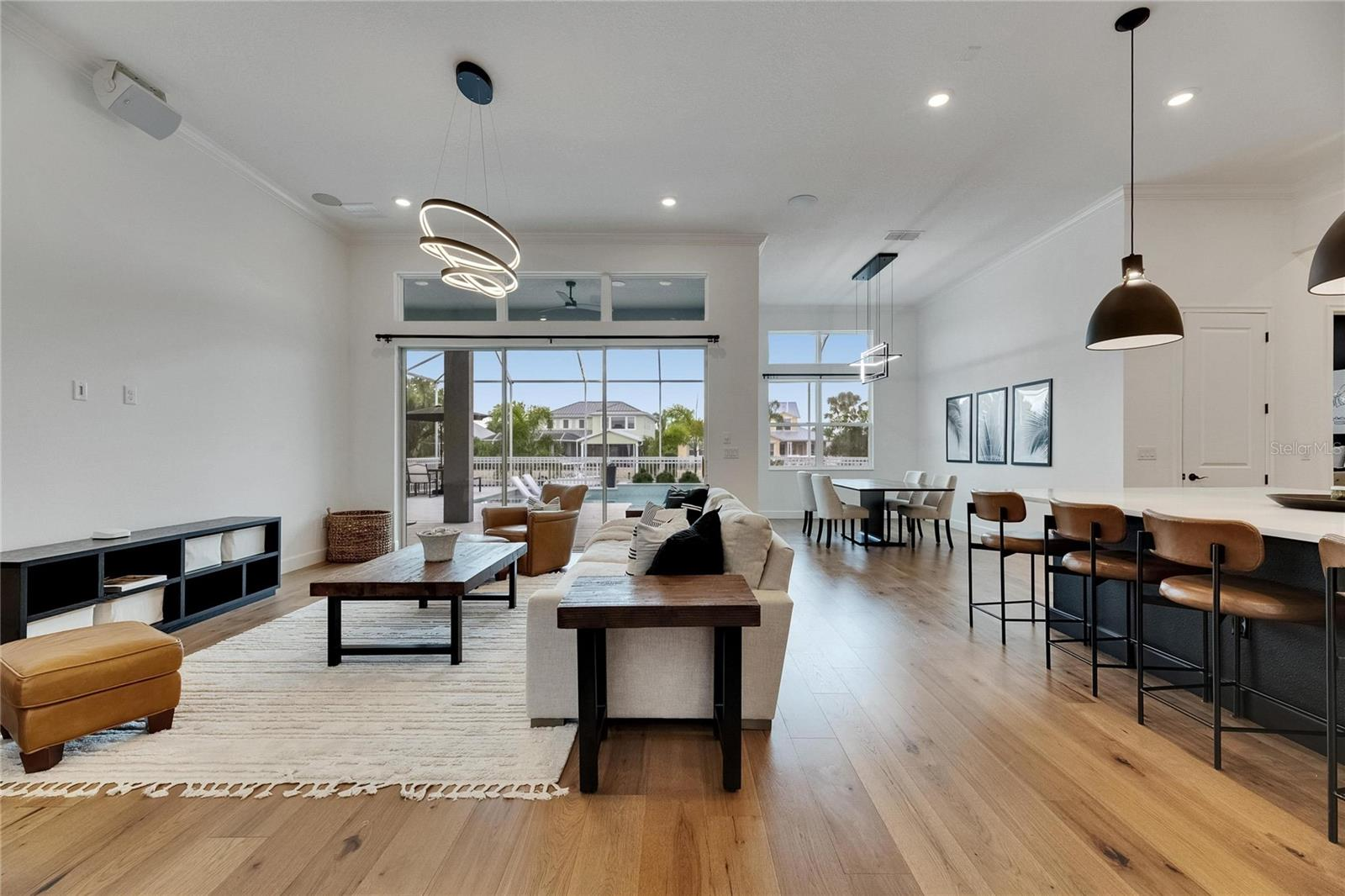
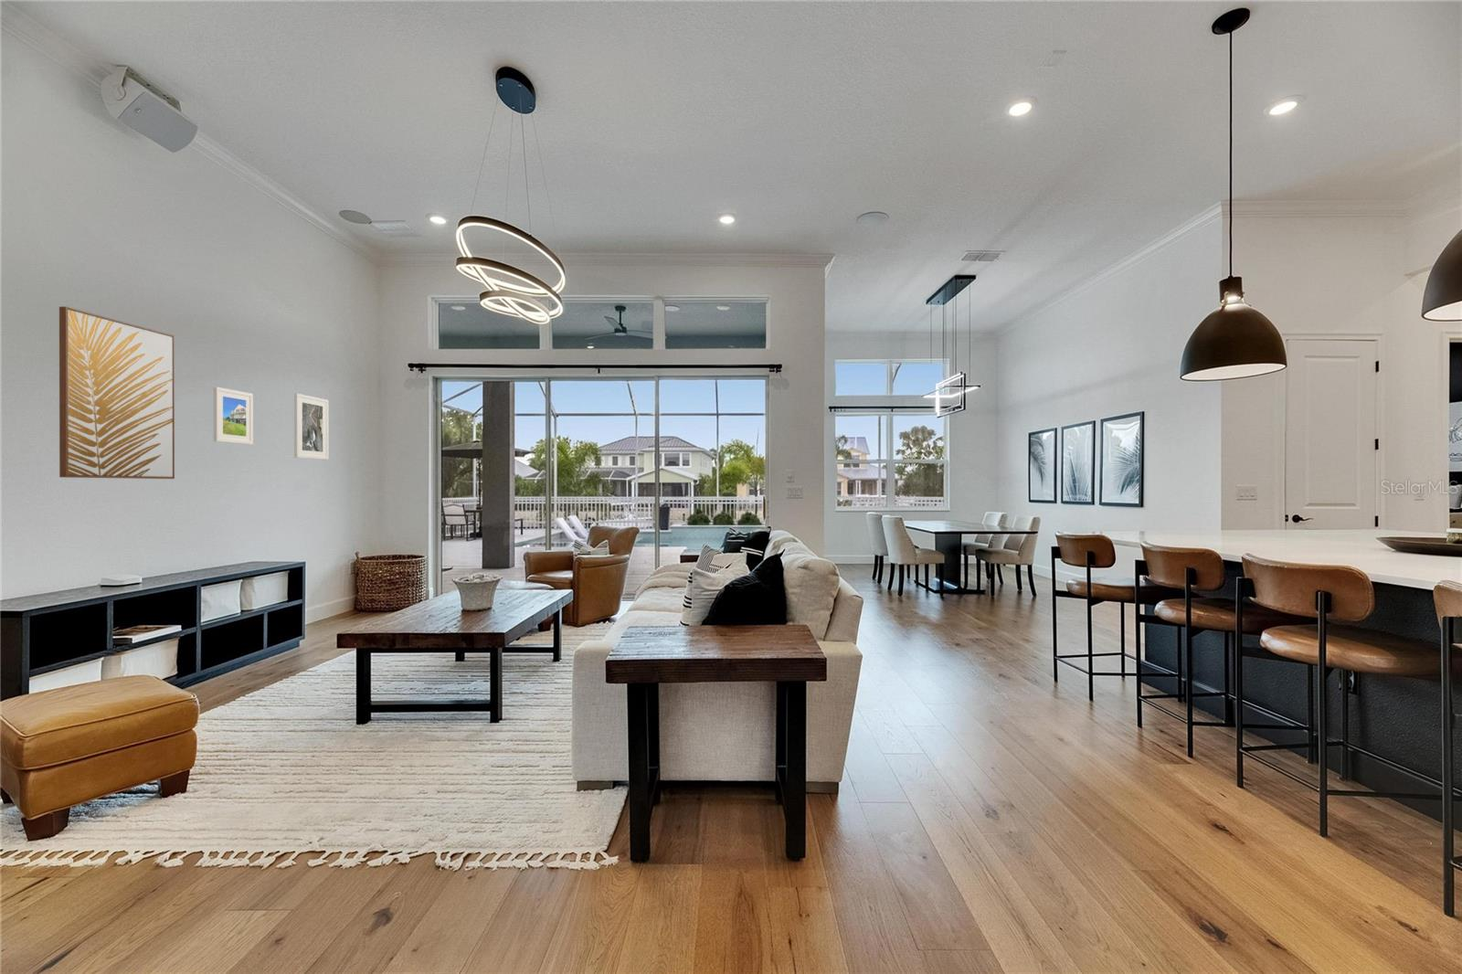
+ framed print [293,392,329,461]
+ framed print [213,386,254,445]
+ wall art [59,307,175,479]
